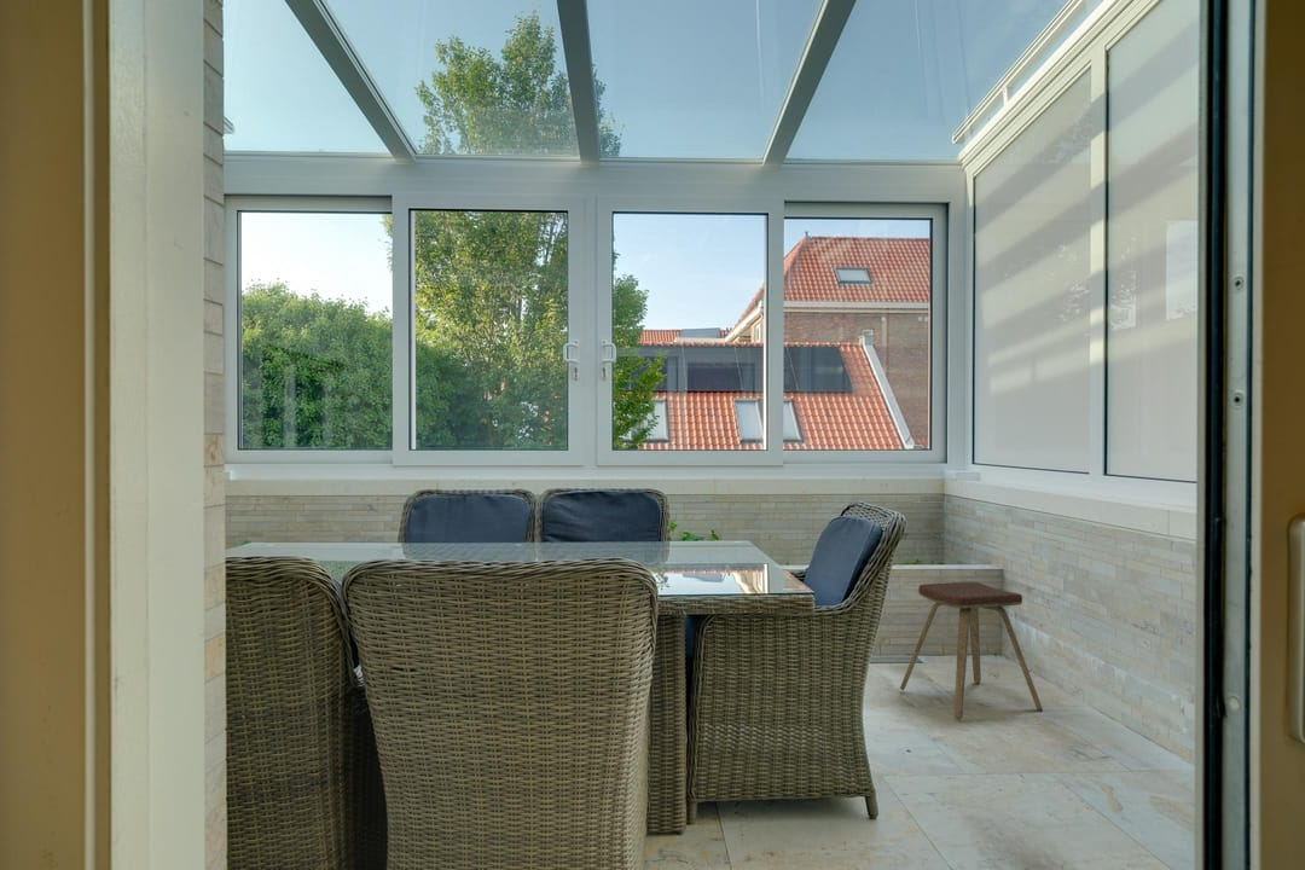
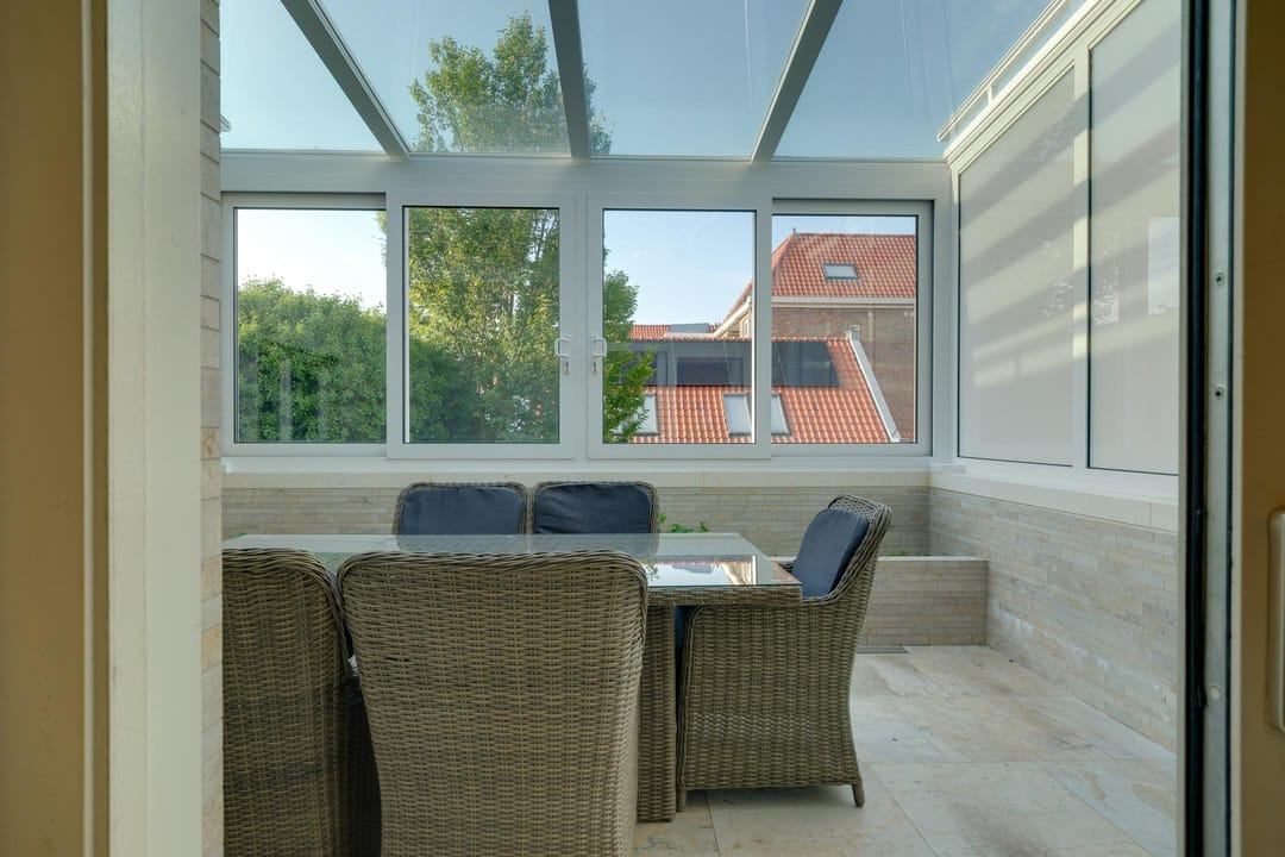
- music stool [899,581,1044,721]
